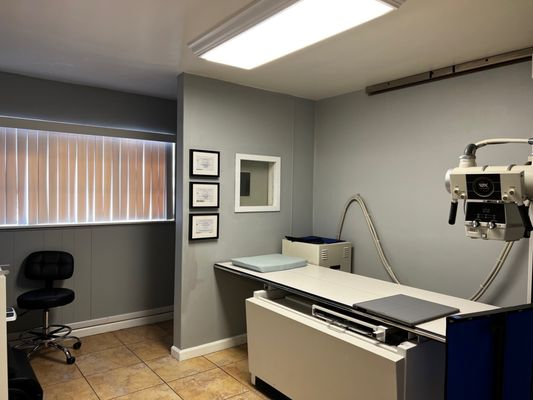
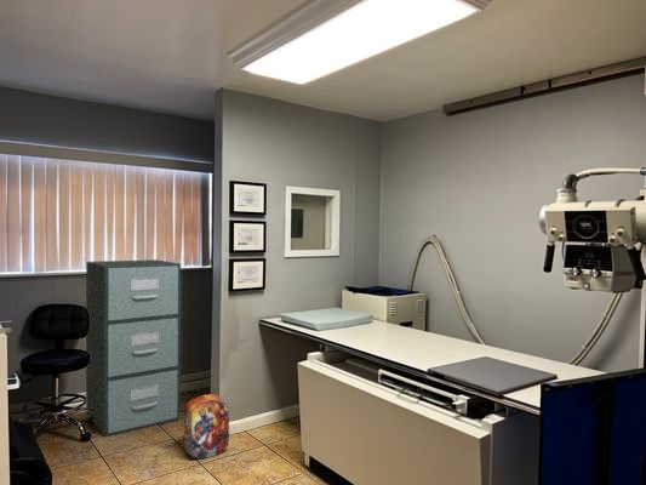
+ backpack [182,387,230,460]
+ filing cabinet [85,258,182,438]
